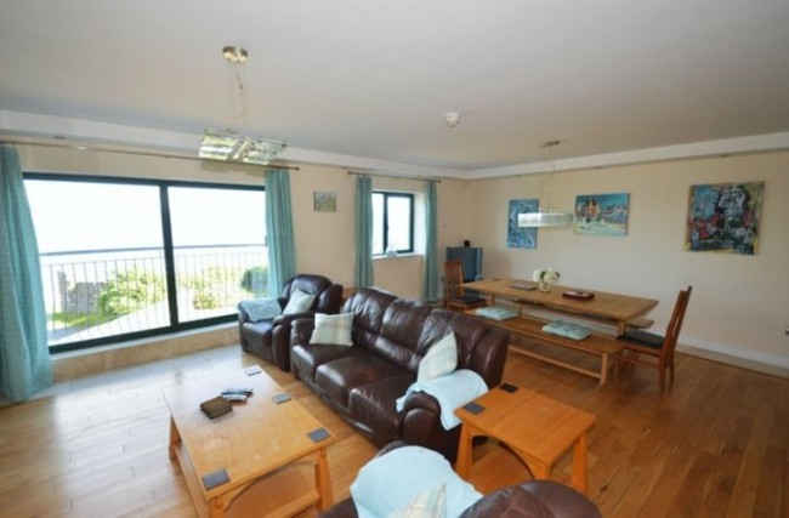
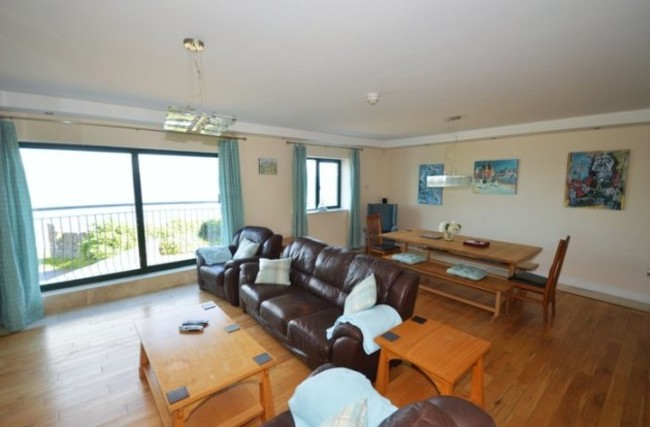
- book [199,394,234,419]
